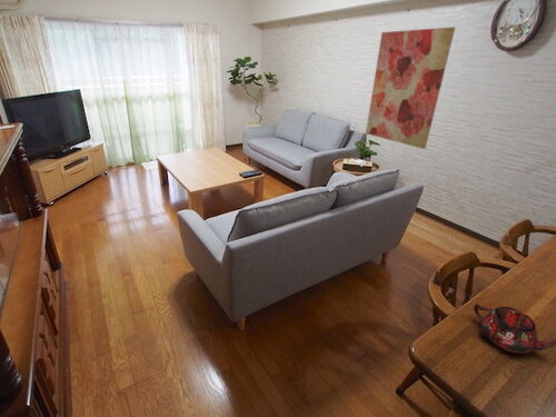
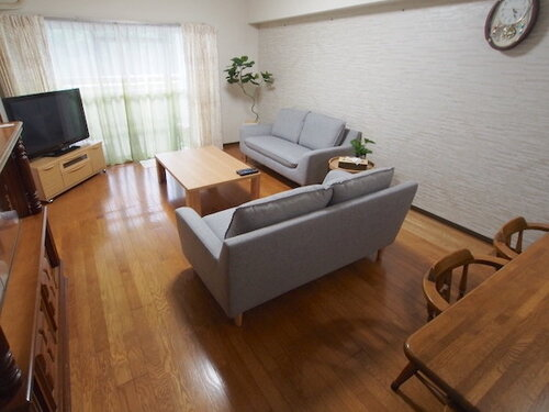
- teapot [473,304,556,354]
- wall art [365,26,456,150]
